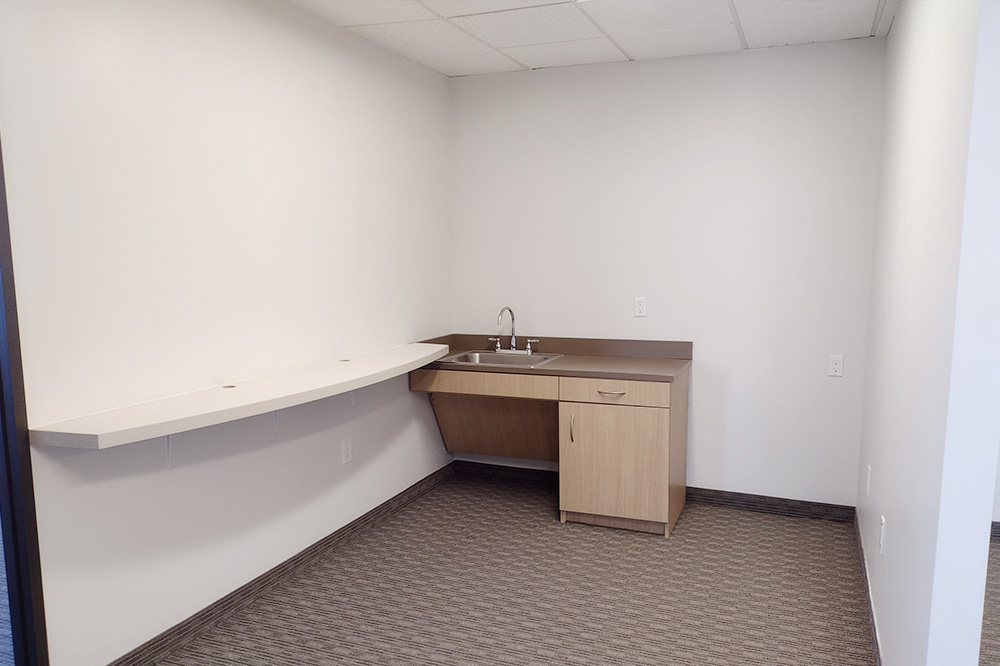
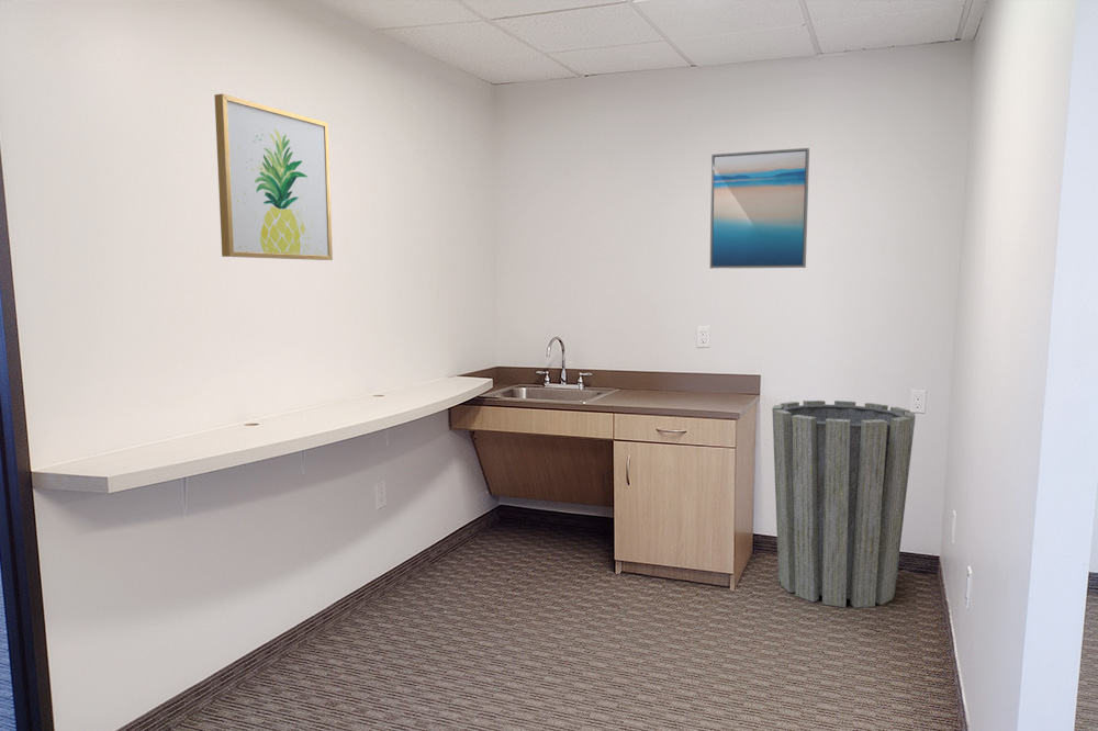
+ wall art [709,147,810,270]
+ wall art [213,93,334,261]
+ trash can [772,400,917,609]
